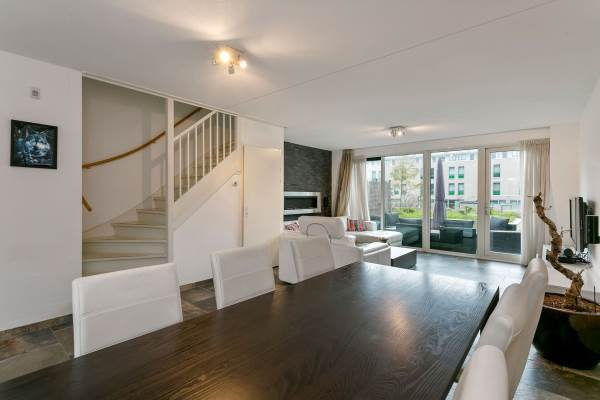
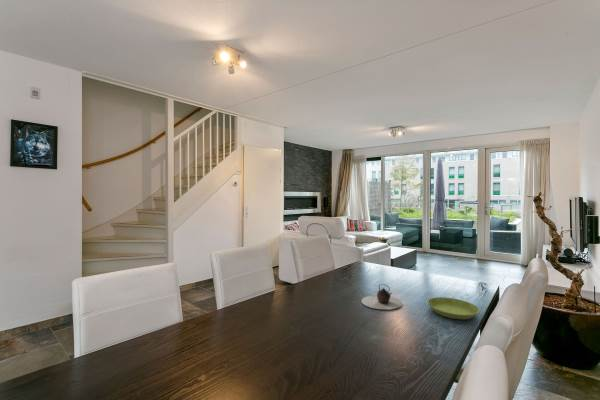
+ saucer [427,296,480,320]
+ teapot [360,283,403,310]
